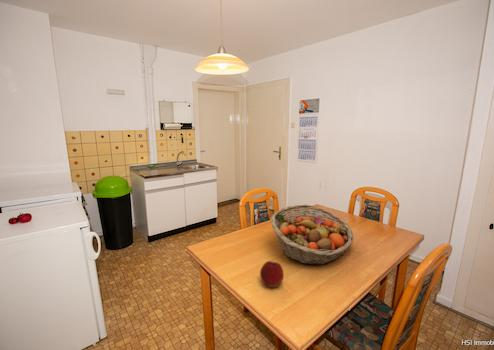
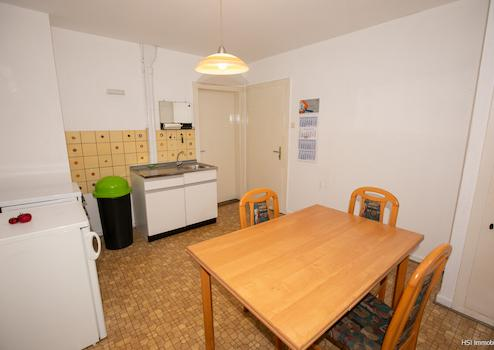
- apple [259,260,285,288]
- fruit basket [270,204,354,266]
